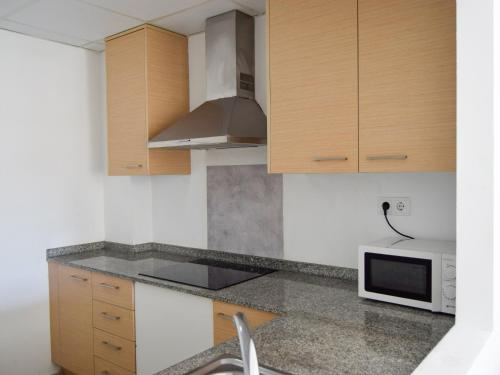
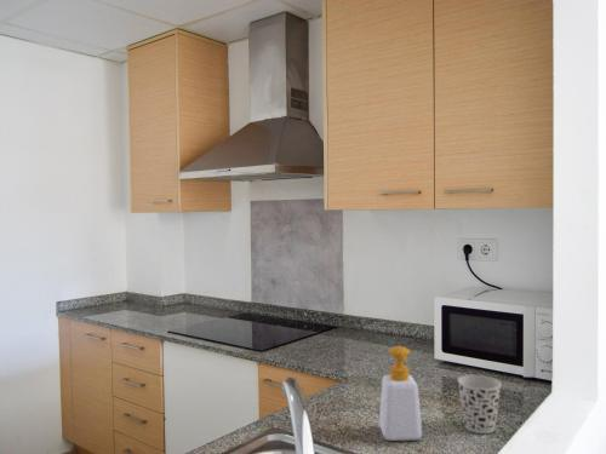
+ soap bottle [378,345,423,442]
+ cup [457,374,503,435]
